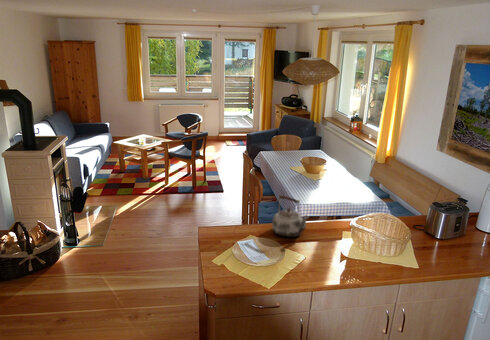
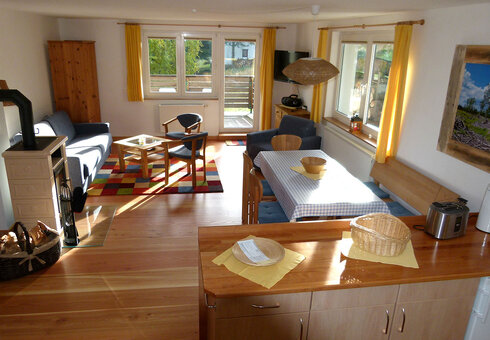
- kettle [271,193,310,238]
